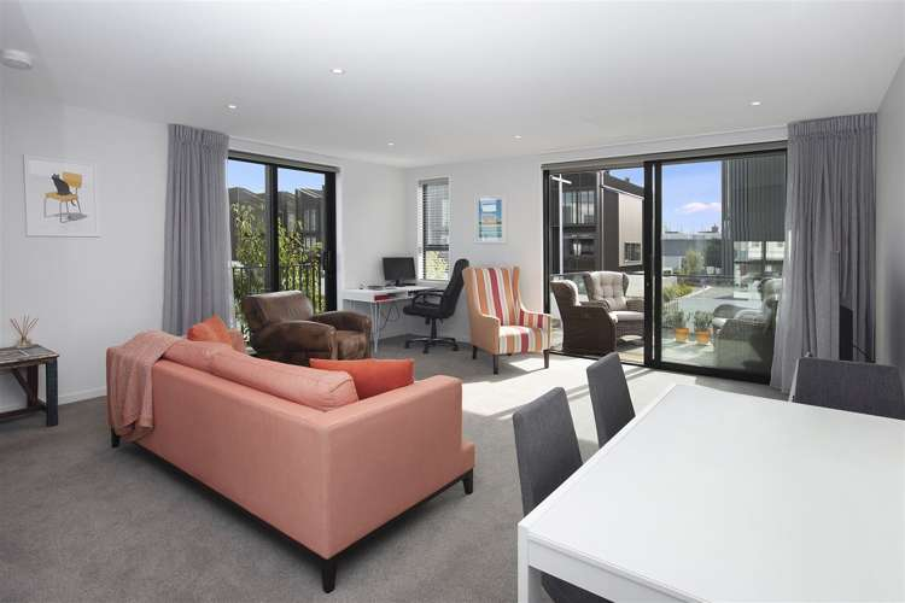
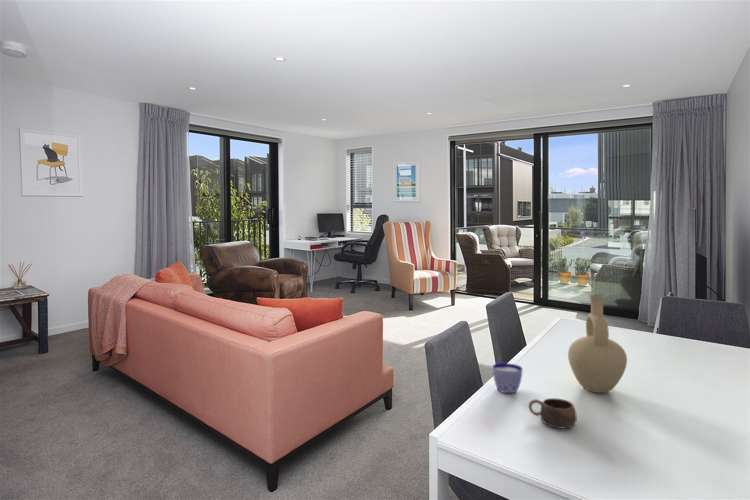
+ cup [491,362,523,394]
+ cup [527,397,578,429]
+ vase [567,294,628,394]
